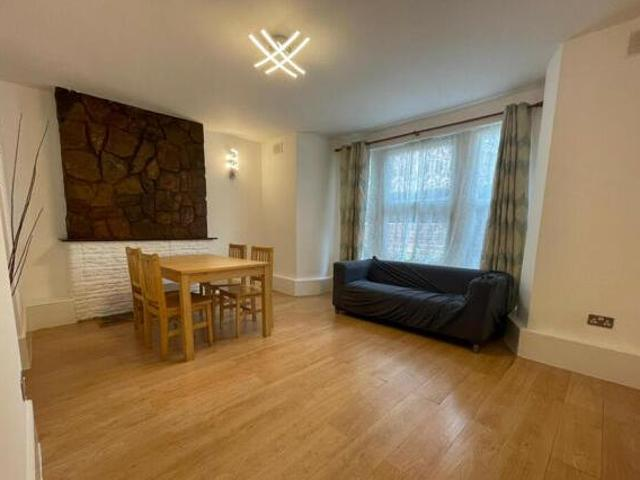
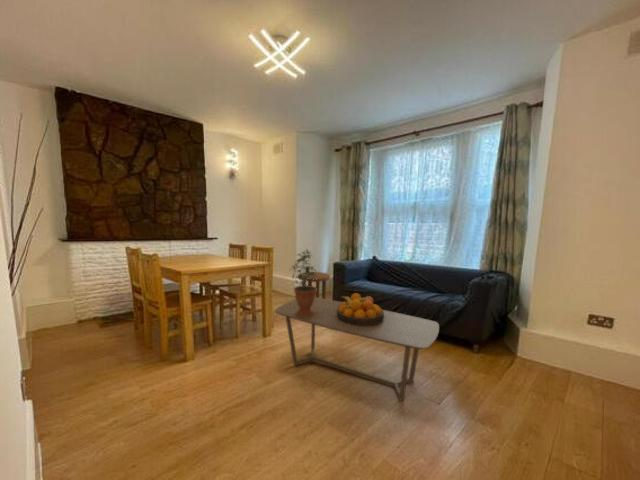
+ coffee table [273,296,440,402]
+ fruit bowl [337,292,384,326]
+ side table [301,271,331,299]
+ potted plant [290,248,318,317]
